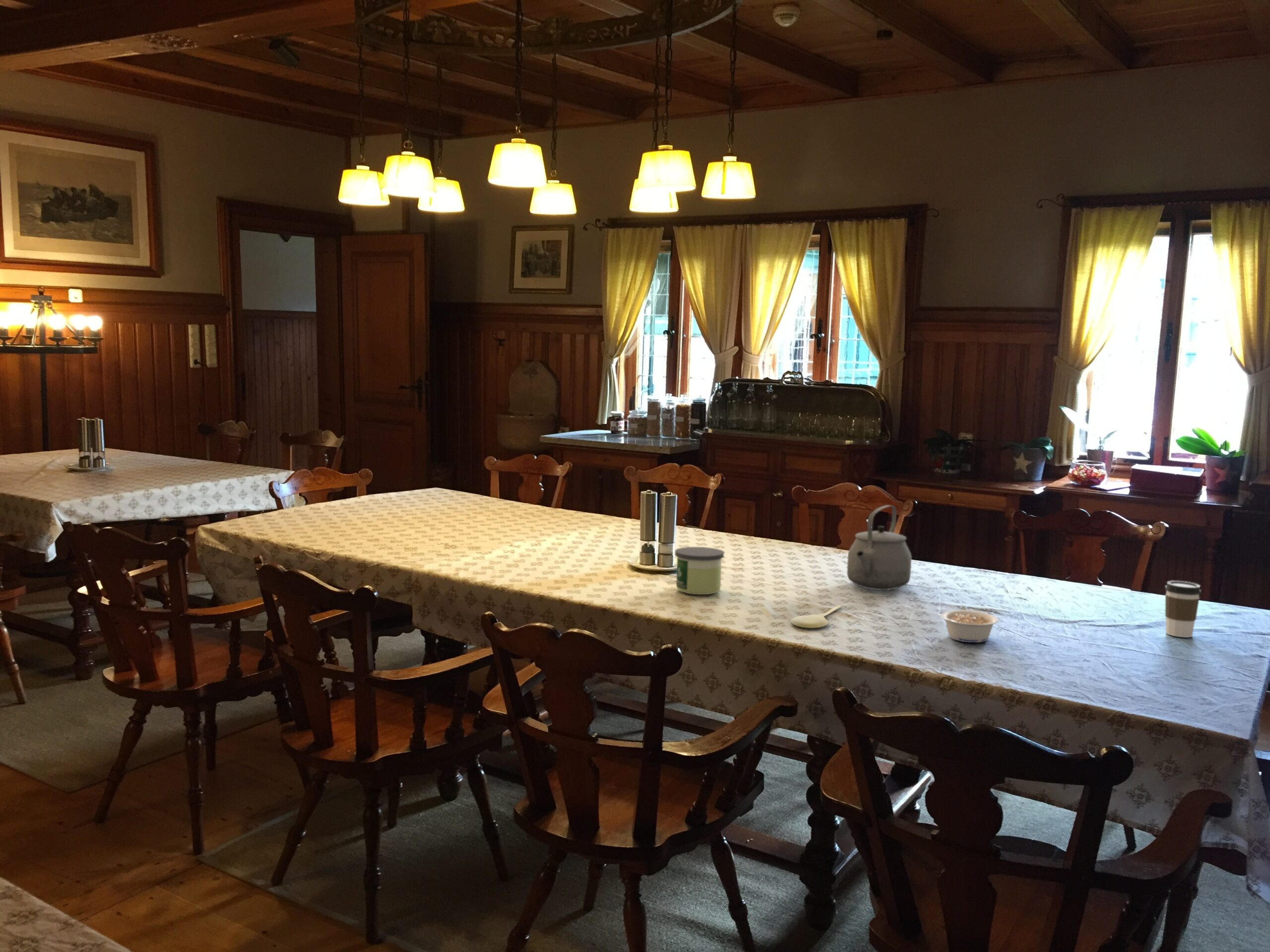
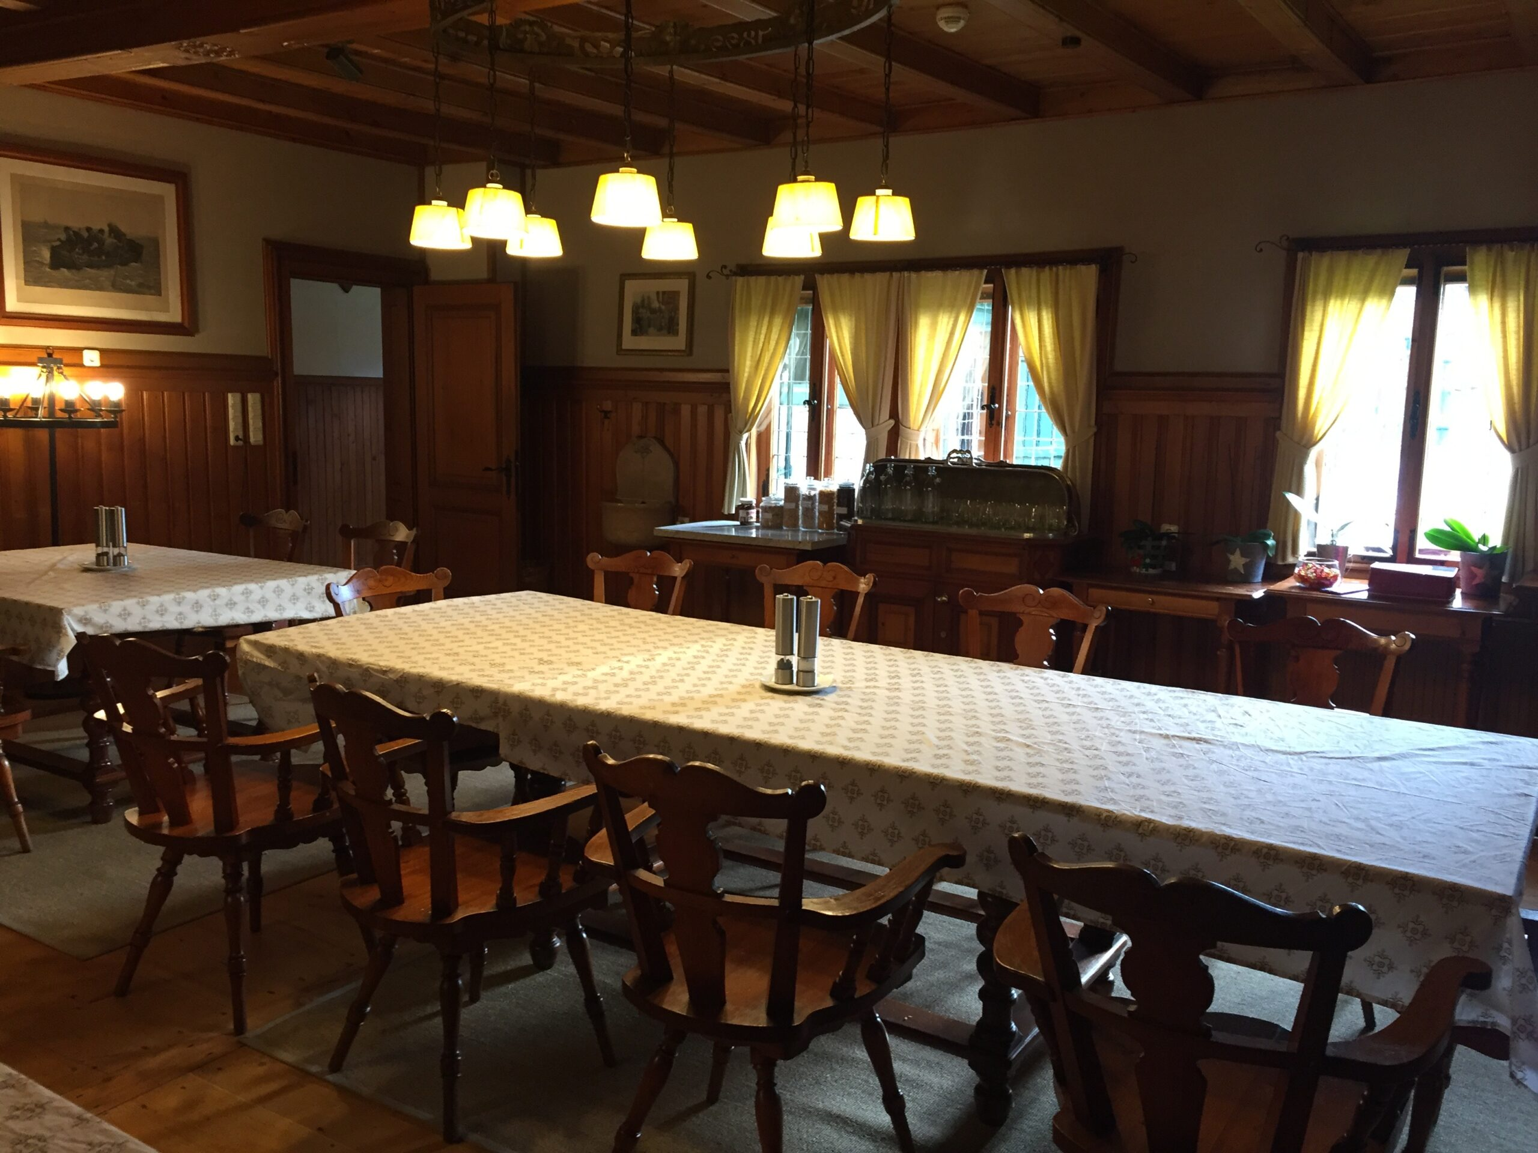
- spoon [790,605,842,629]
- coffee cup [1164,581,1202,638]
- candle [674,546,725,595]
- tea kettle [846,505,912,591]
- legume [937,609,999,643]
